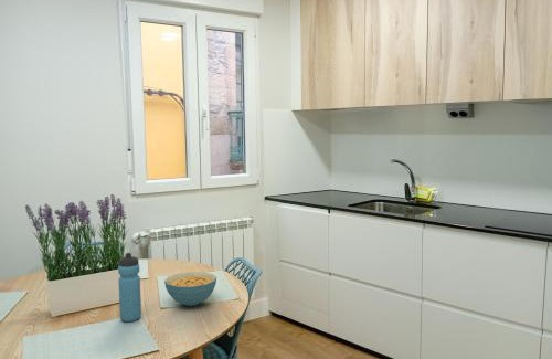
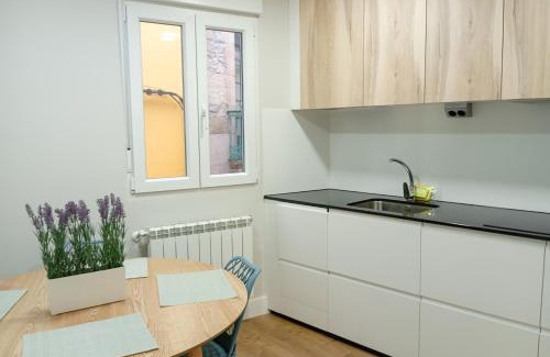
- cereal bowl [163,271,217,307]
- water bottle [117,252,142,323]
